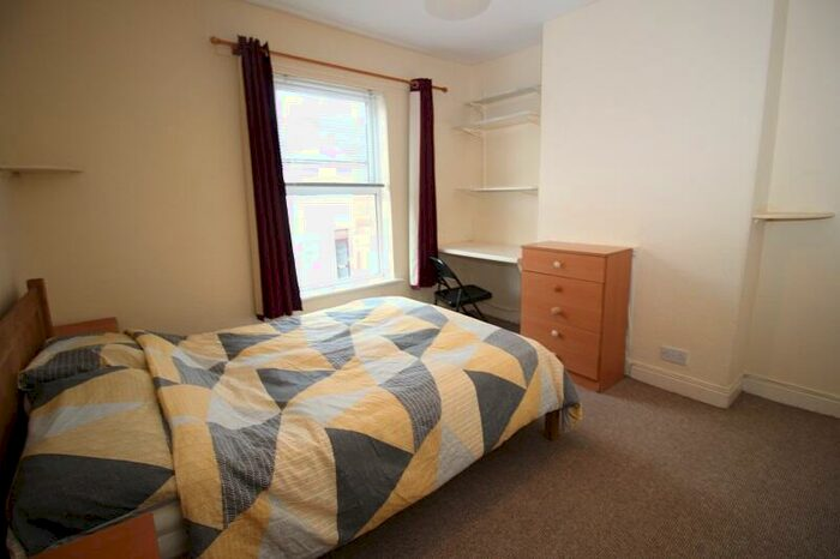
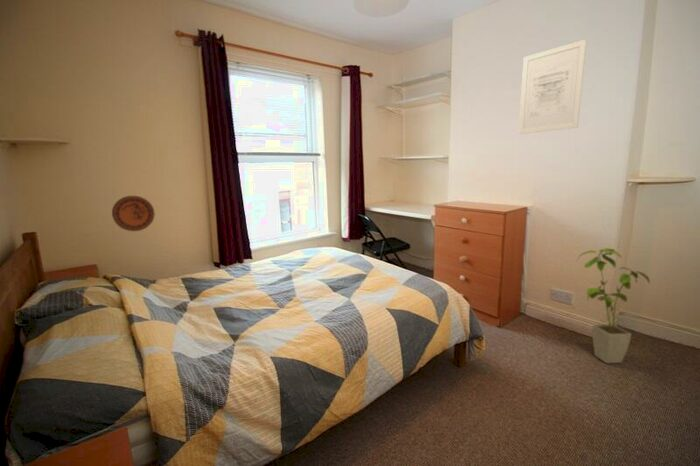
+ house plant [576,247,651,365]
+ decorative plate [111,195,156,232]
+ wall art [517,39,587,135]
